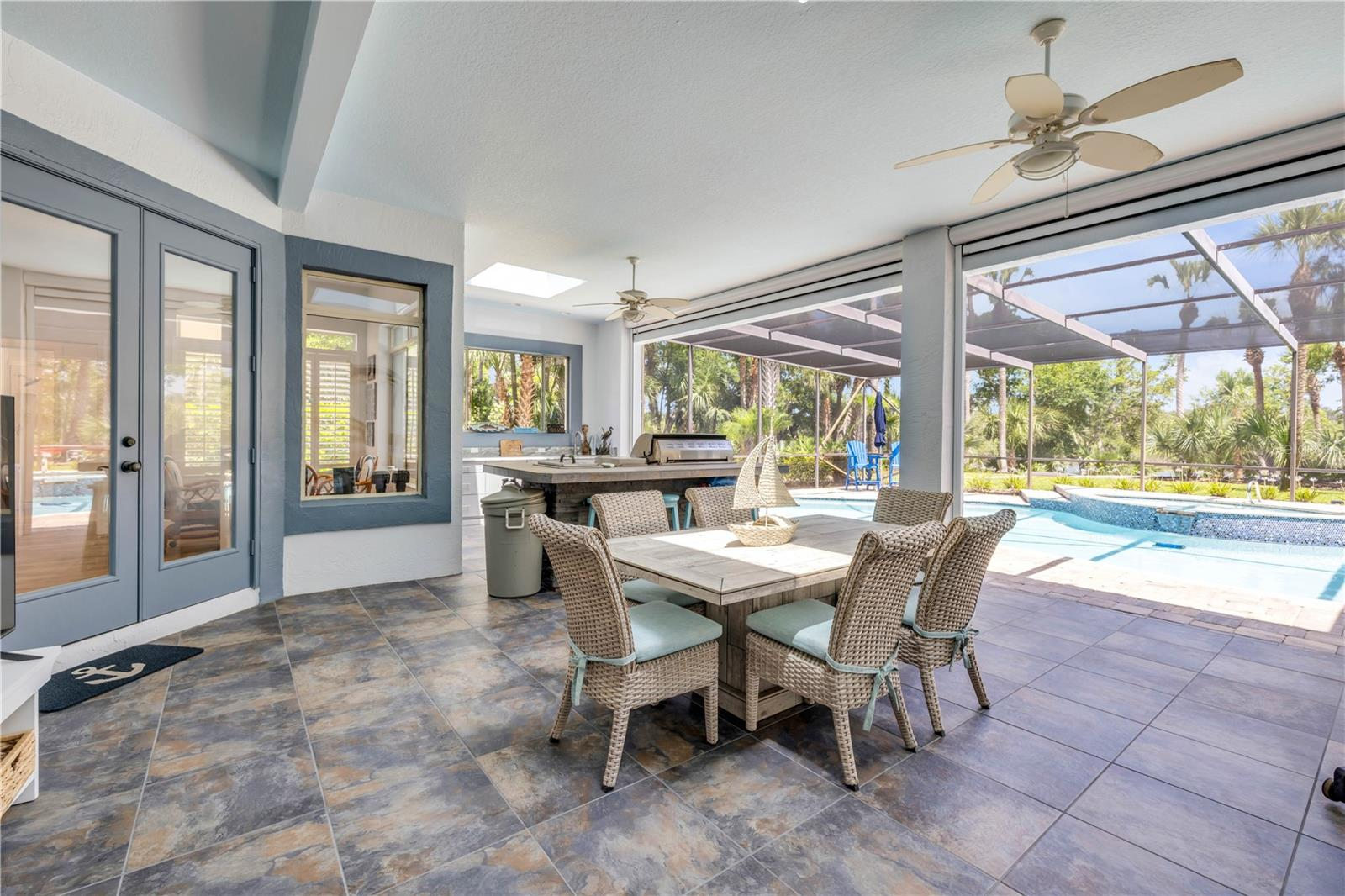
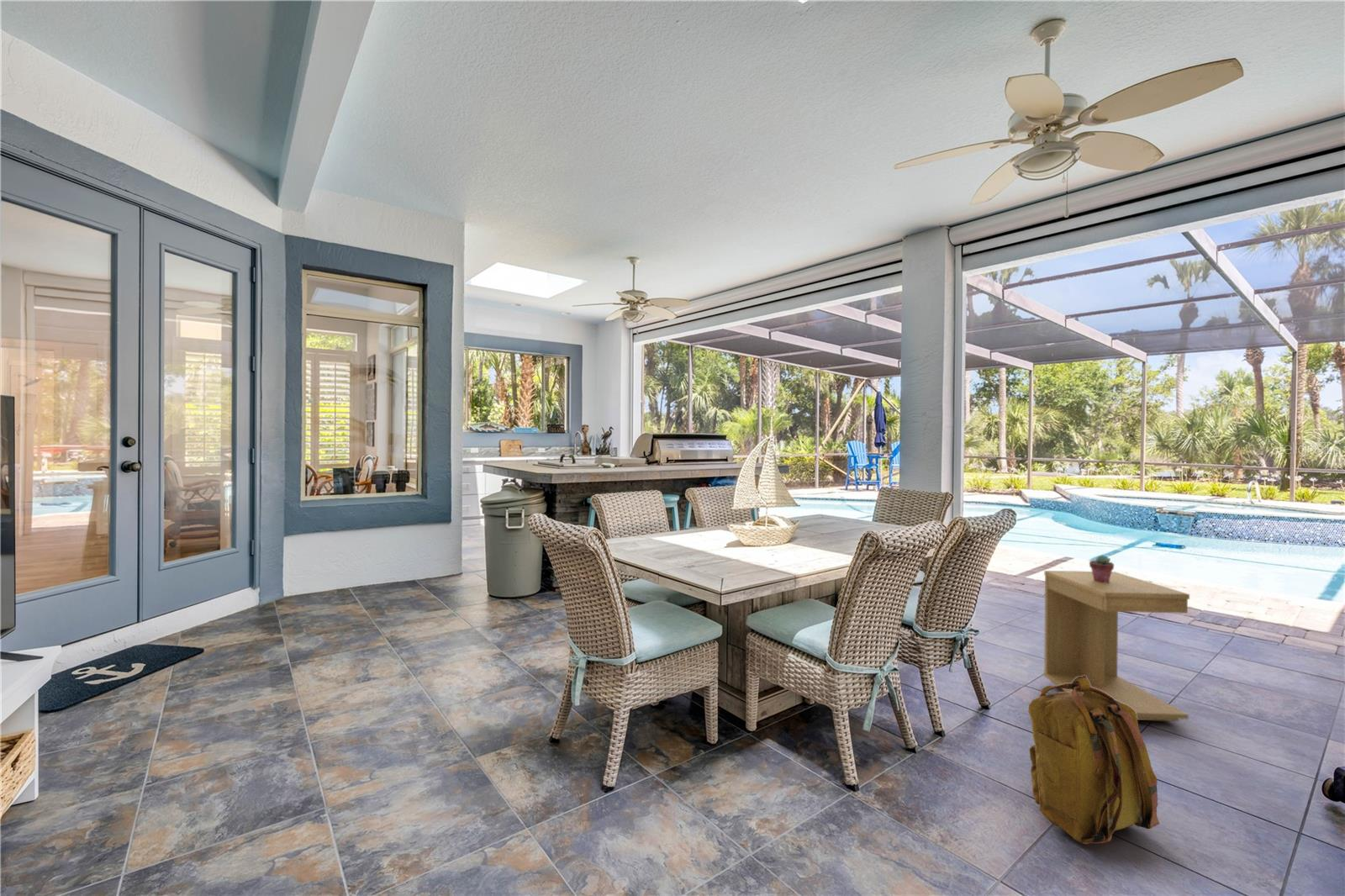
+ potted succulent [1089,554,1115,582]
+ side table [1043,570,1190,722]
+ backpack [1027,676,1160,846]
